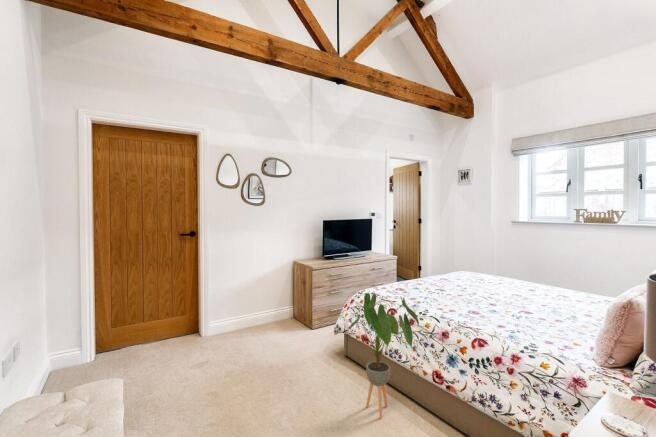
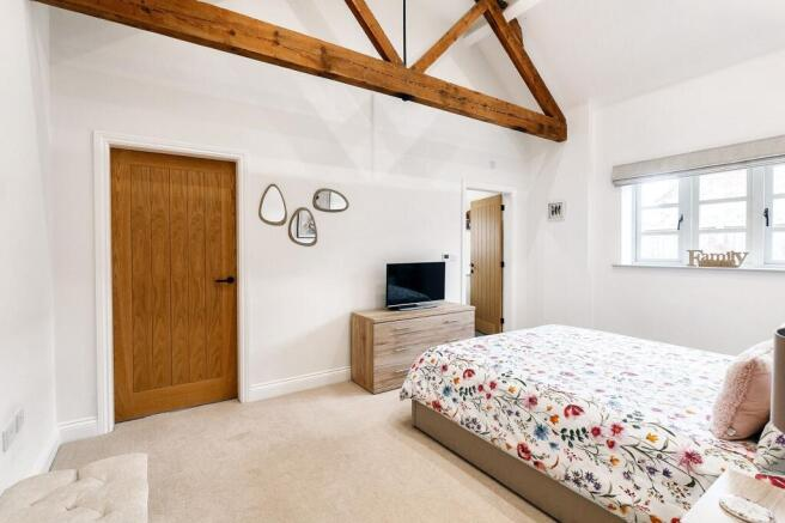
- house plant [347,292,420,419]
